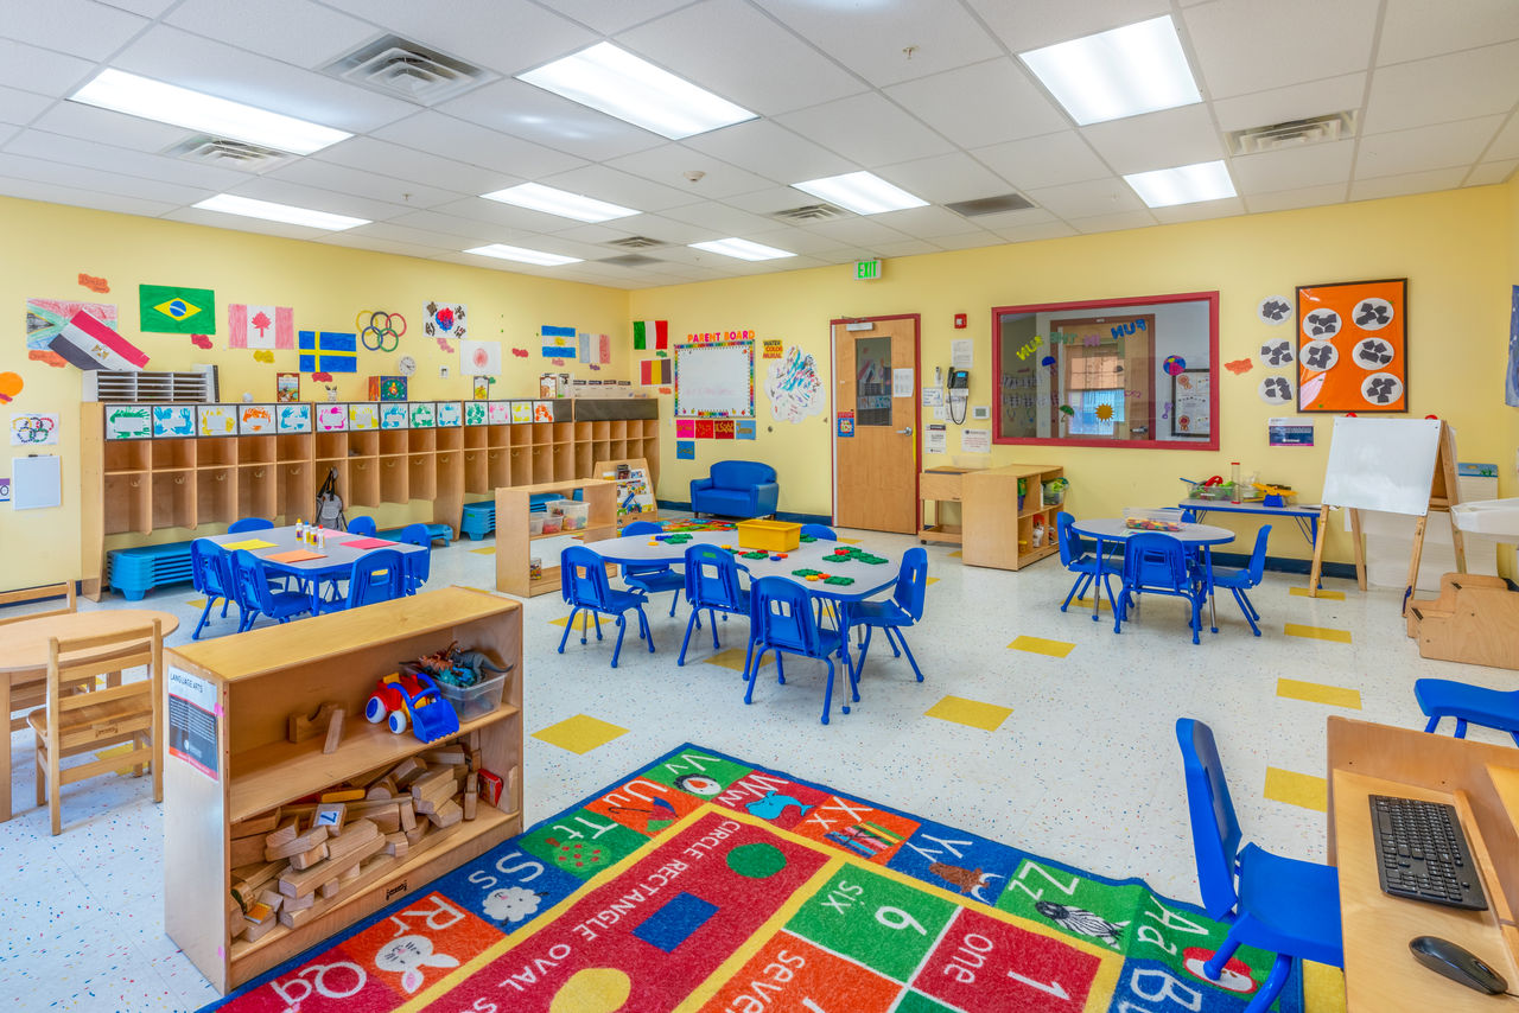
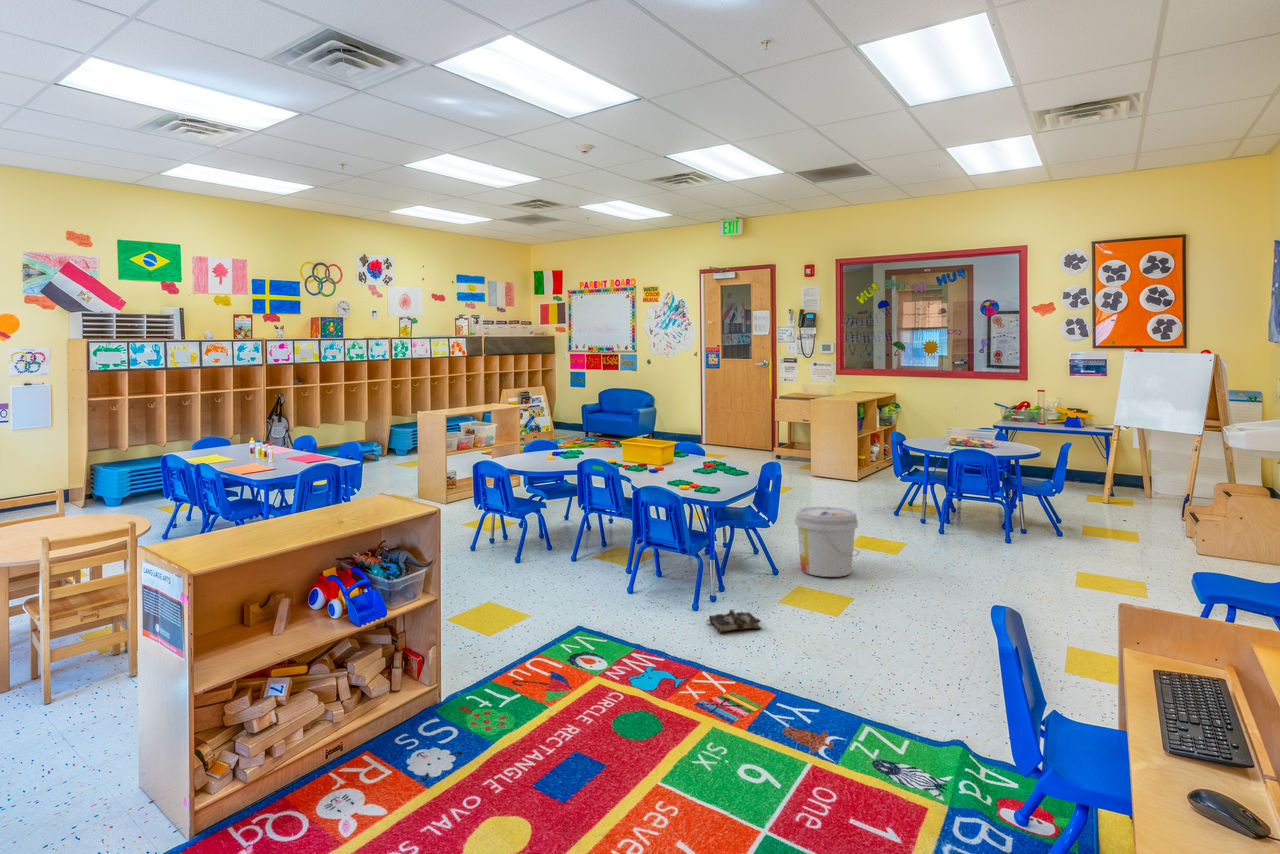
+ bucket [794,506,861,578]
+ book [705,608,762,634]
